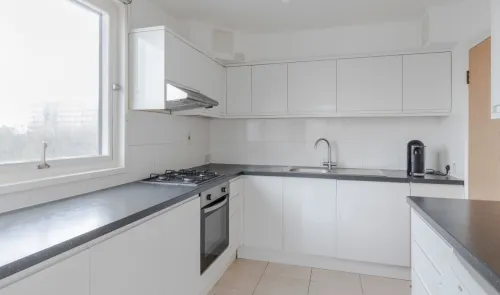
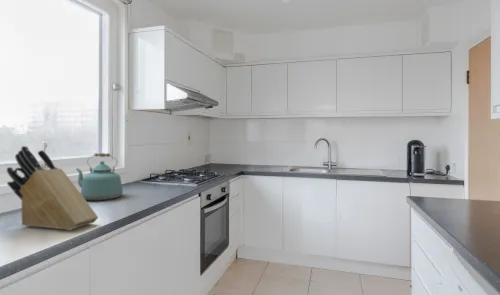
+ kettle [75,152,124,201]
+ knife block [6,145,99,231]
